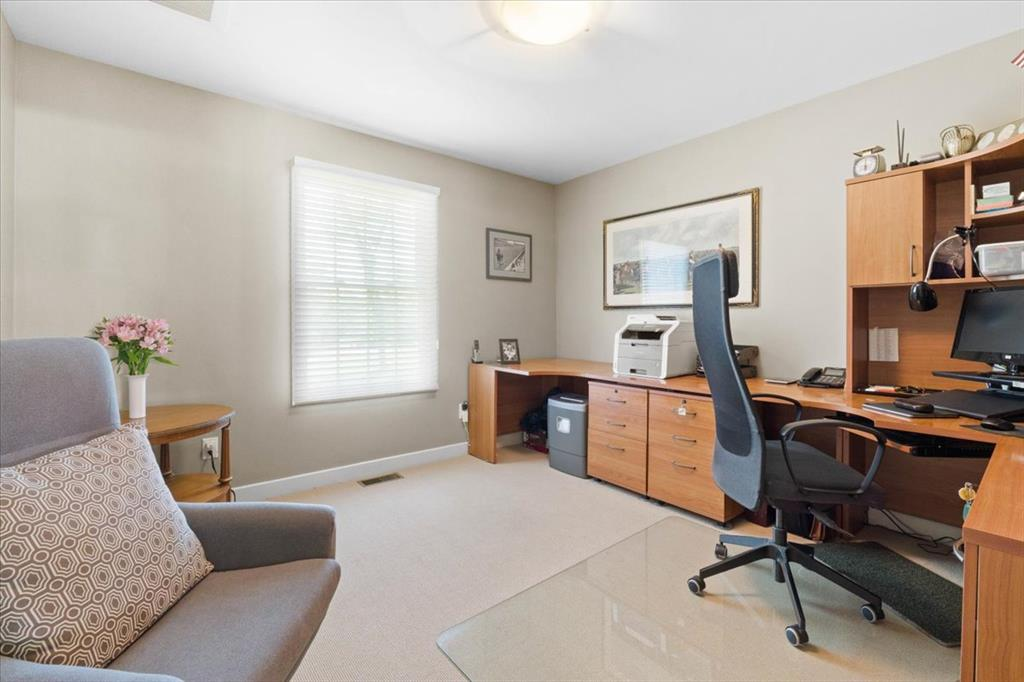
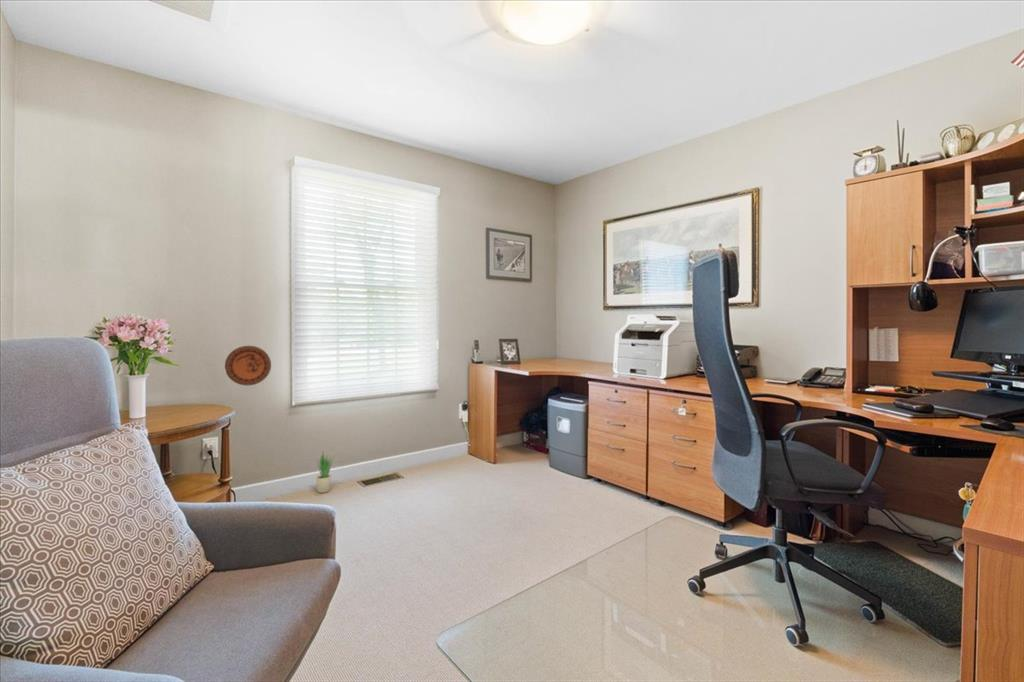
+ potted plant [315,451,335,494]
+ decorative plate [224,345,272,386]
